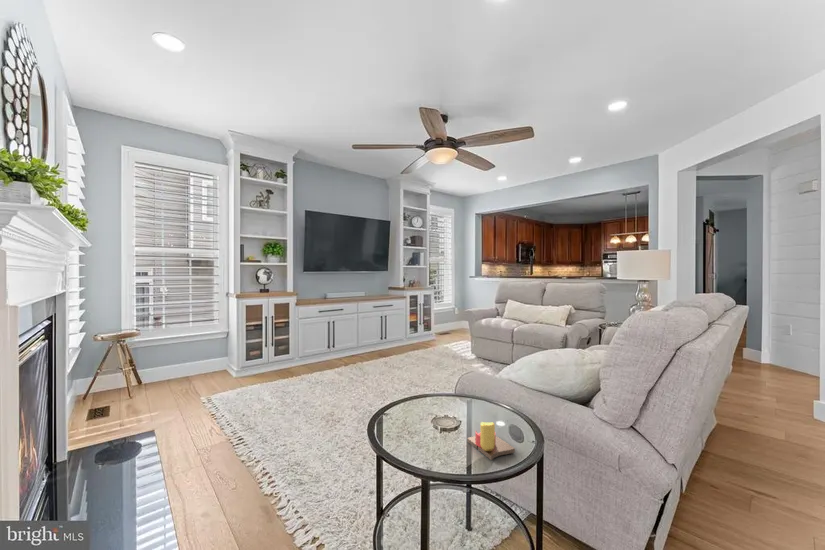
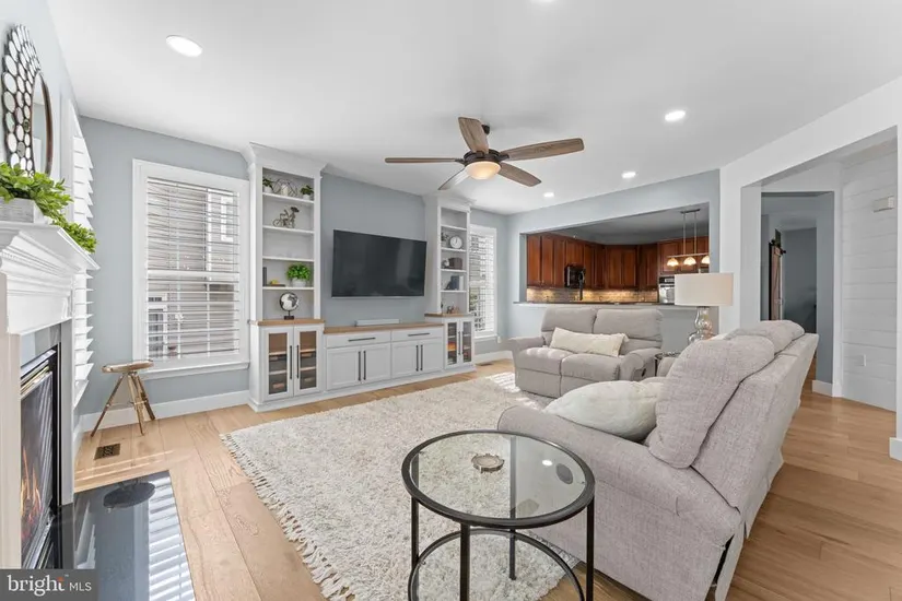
- candle [466,421,516,461]
